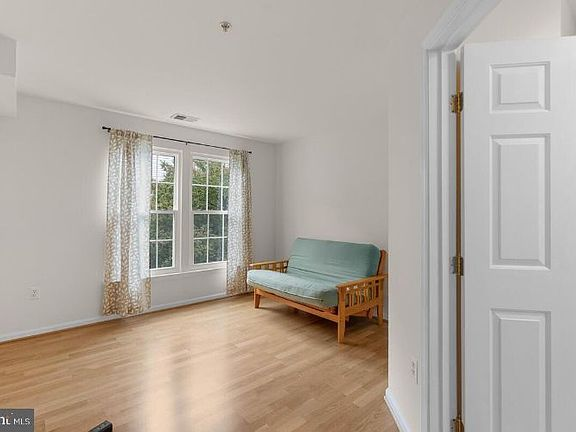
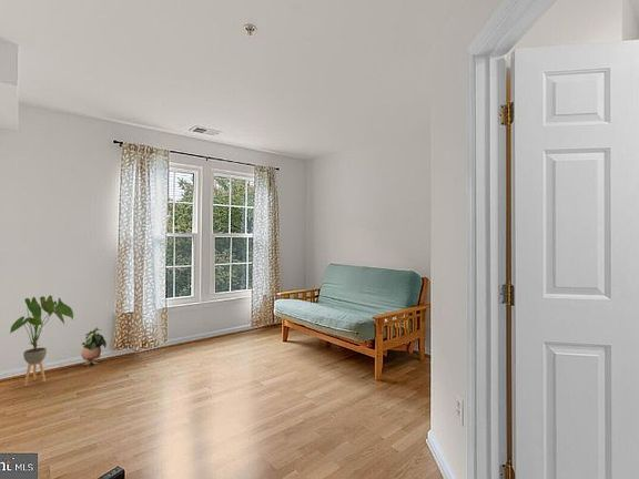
+ potted plant [80,326,108,368]
+ house plant [9,294,74,387]
